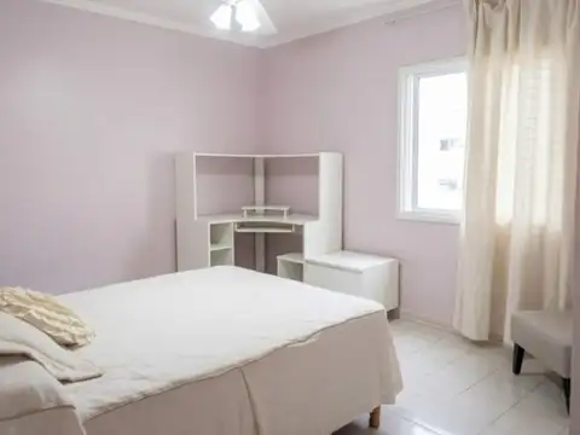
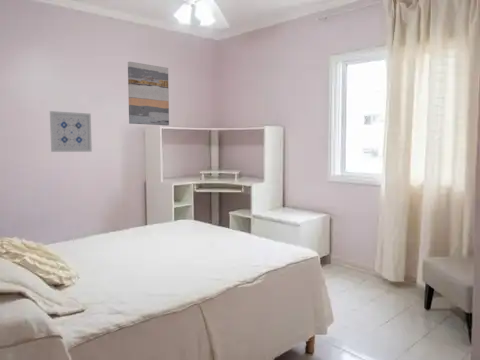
+ wall art [127,61,170,126]
+ wall art [49,110,93,153]
